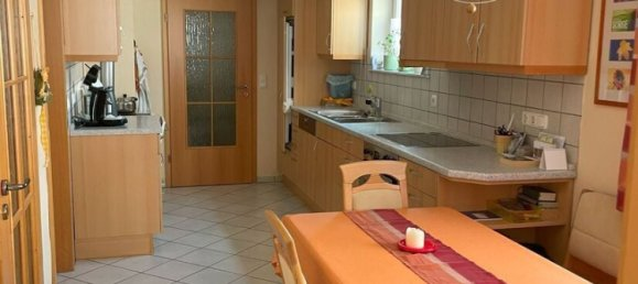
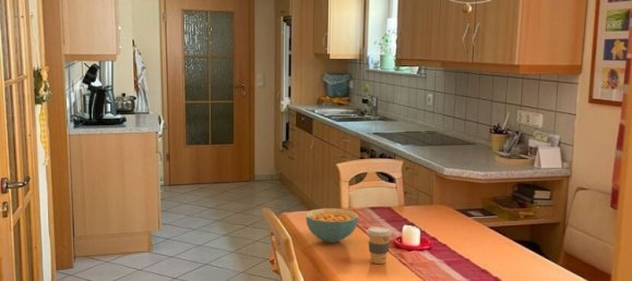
+ coffee cup [366,225,393,265]
+ cereal bowl [305,207,359,244]
